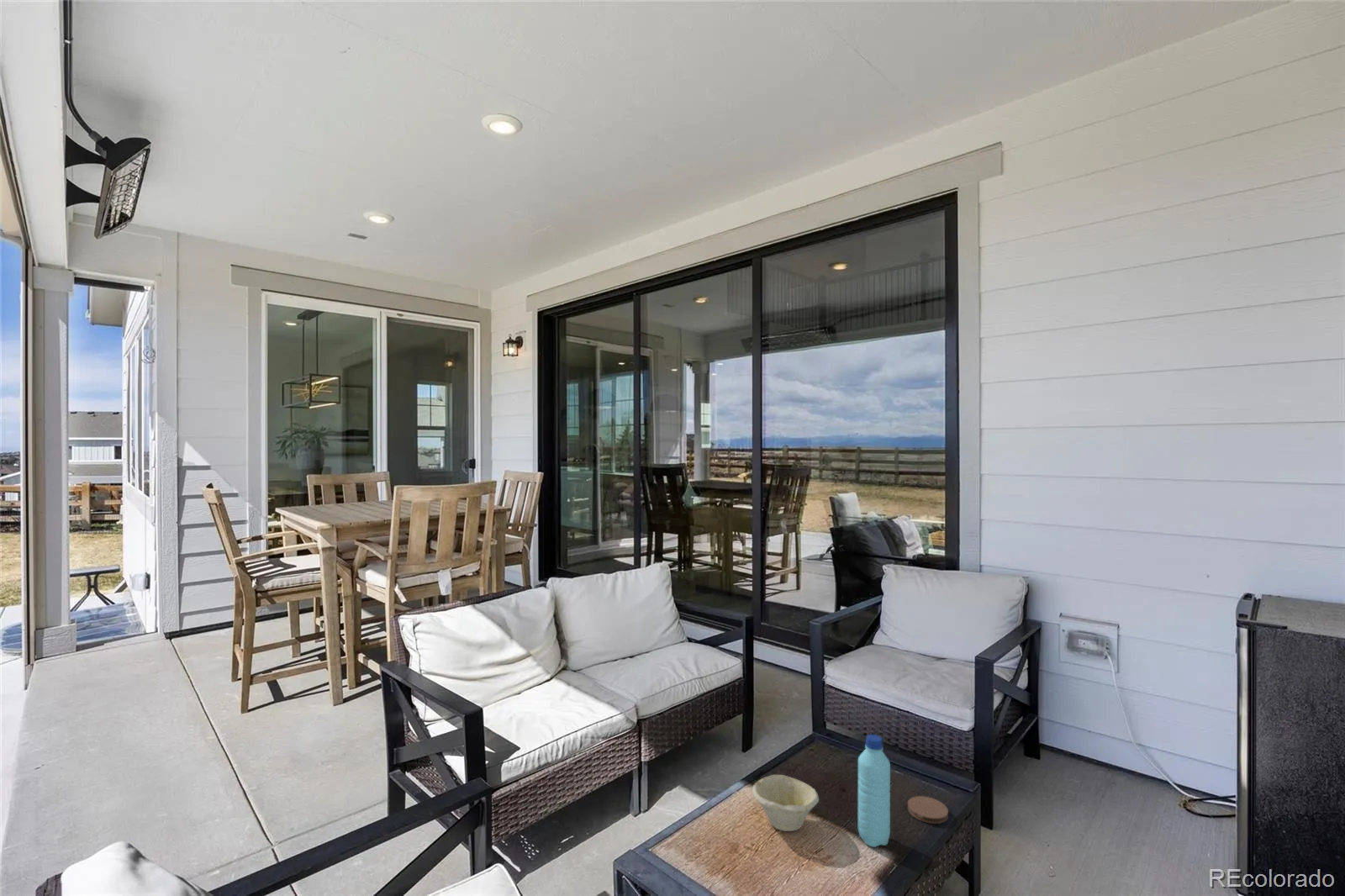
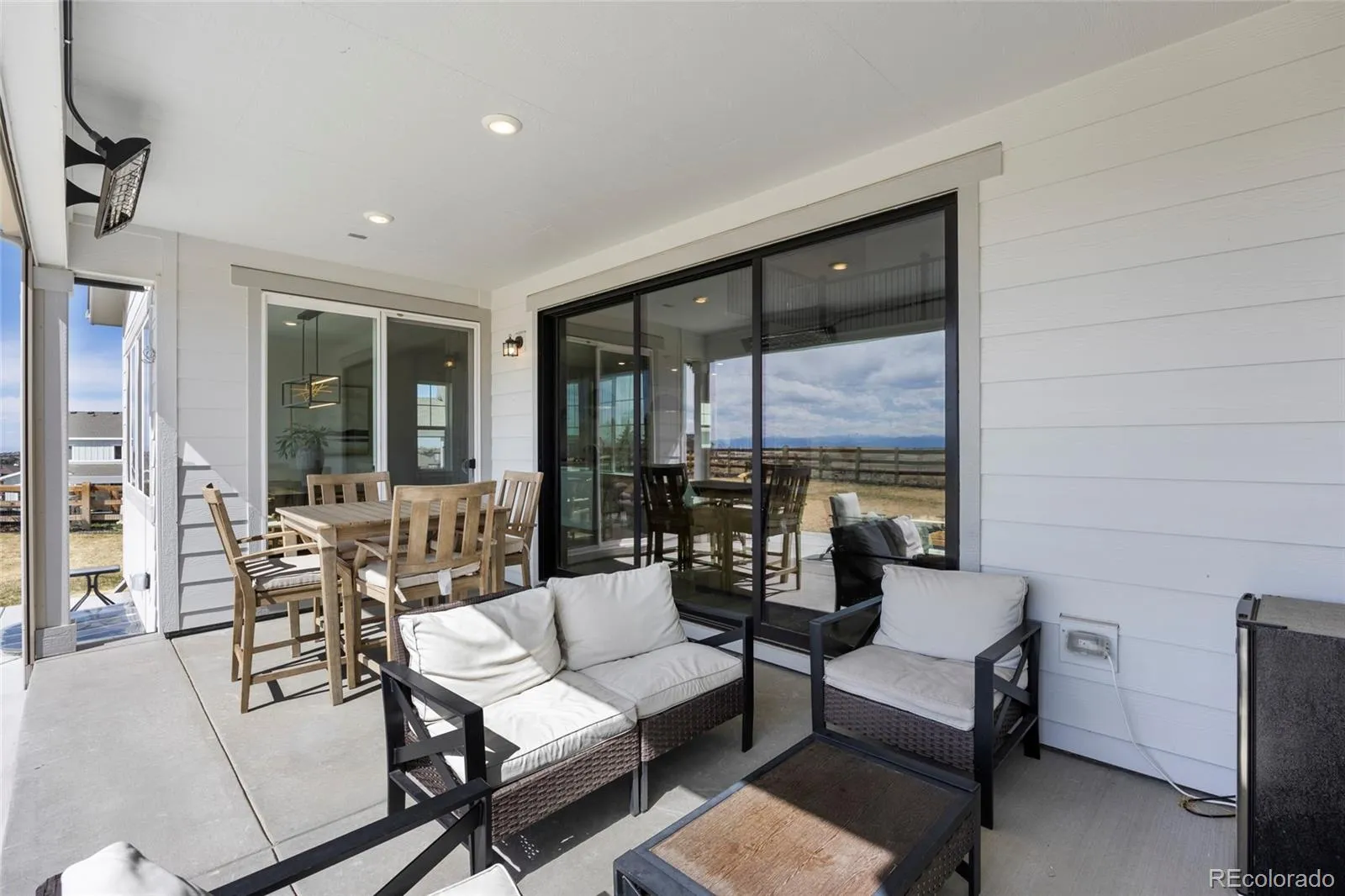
- bowl [752,774,820,832]
- water bottle [857,734,891,848]
- coaster [907,795,949,825]
